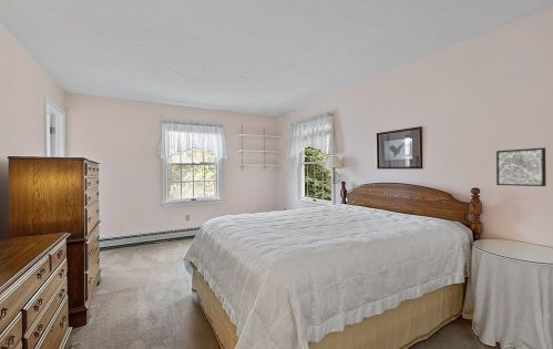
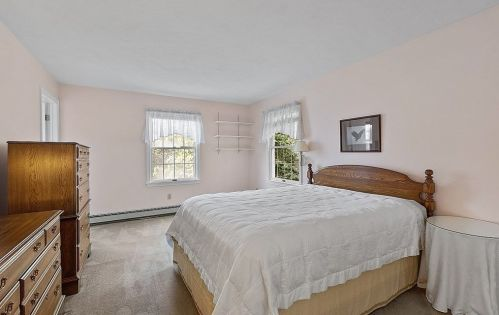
- wall art [495,146,547,187]
